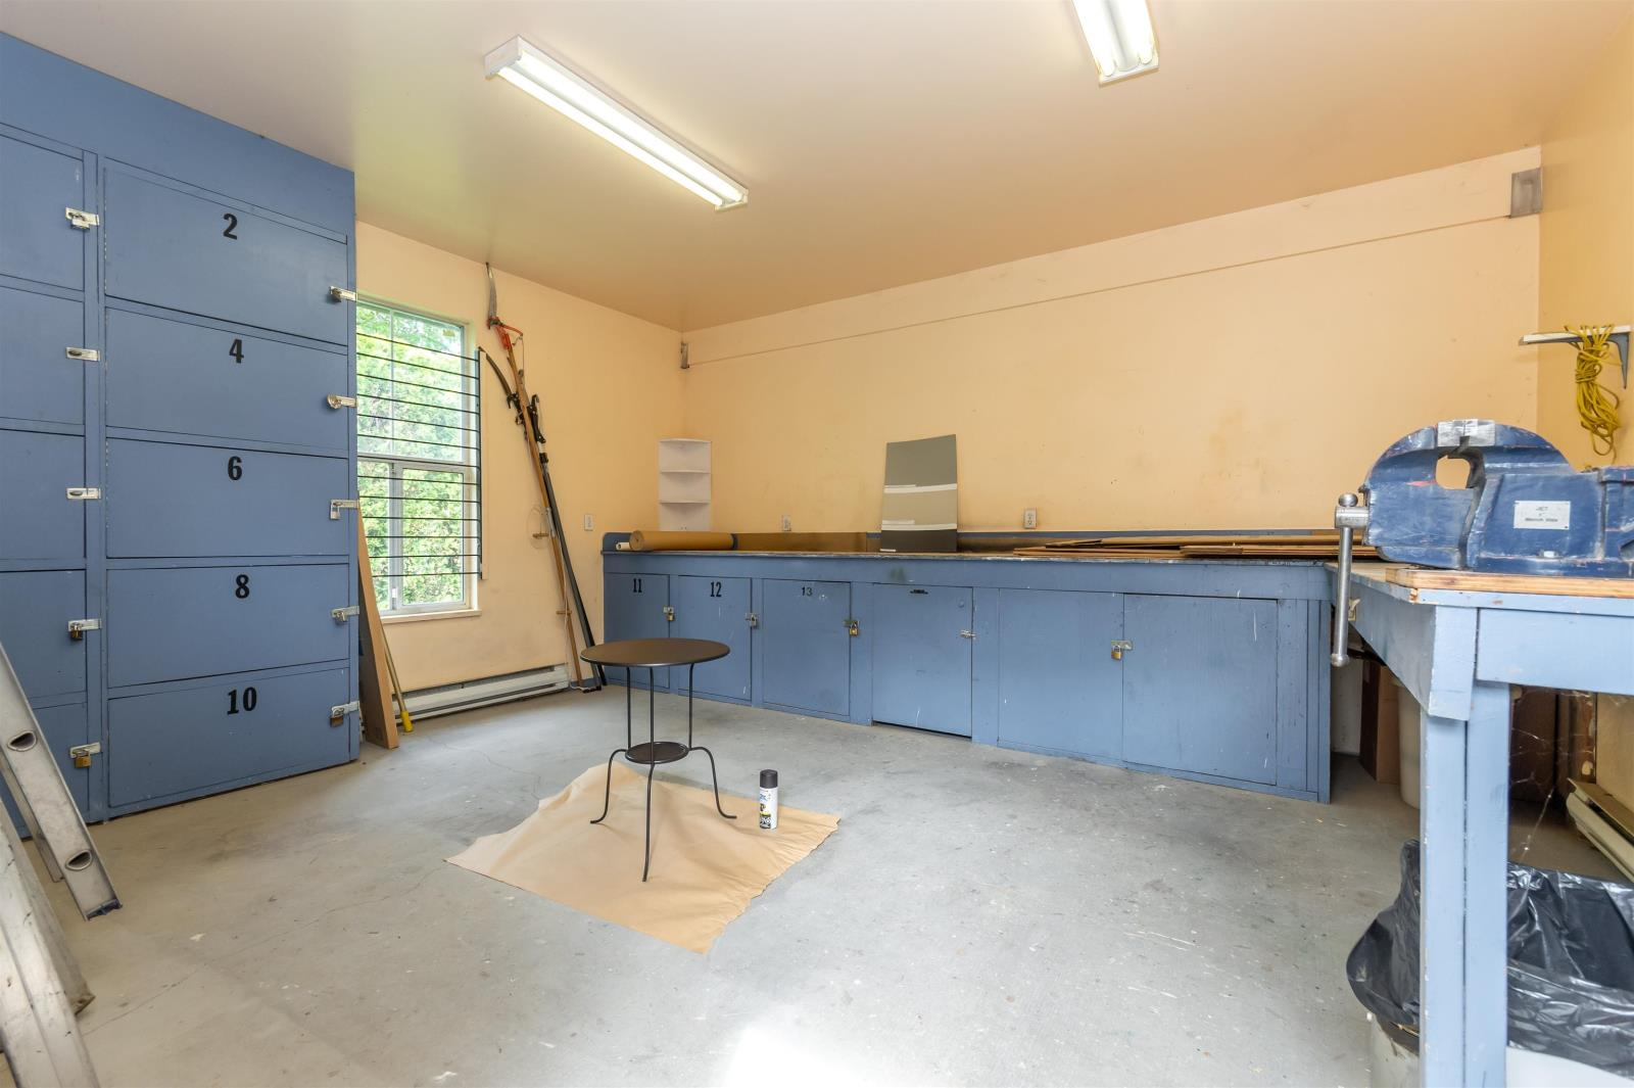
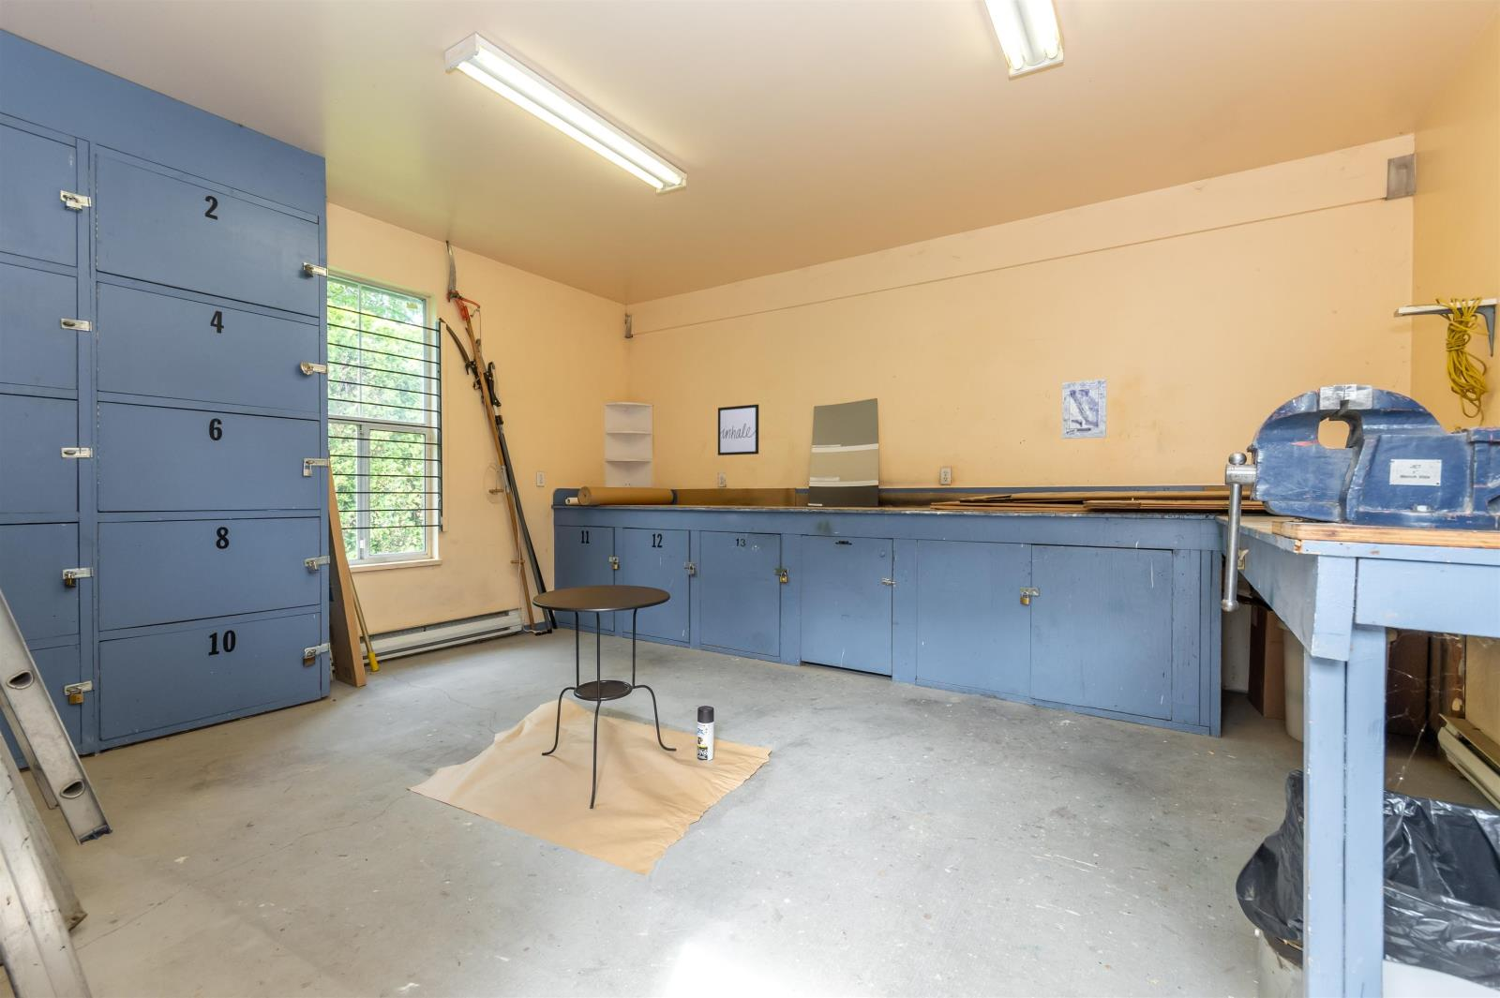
+ wall art [718,403,759,457]
+ wall art [1061,379,1108,440]
